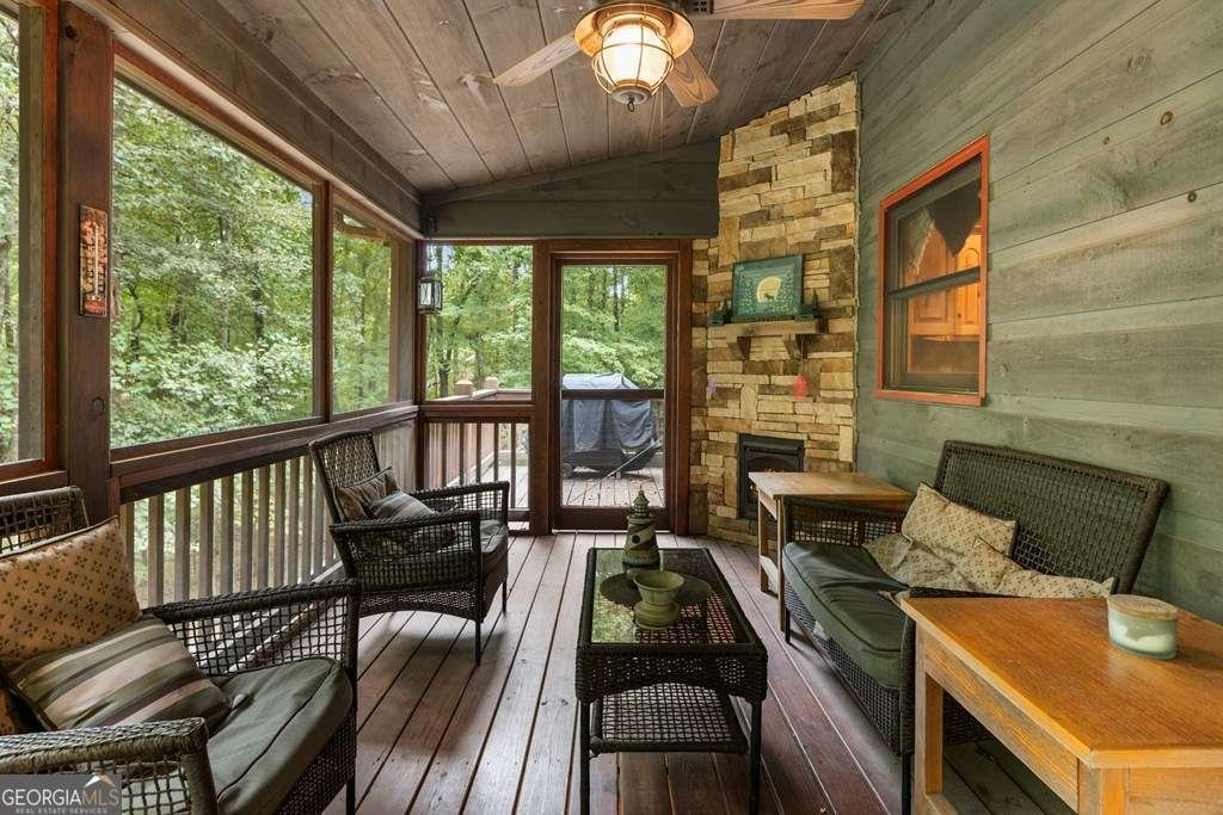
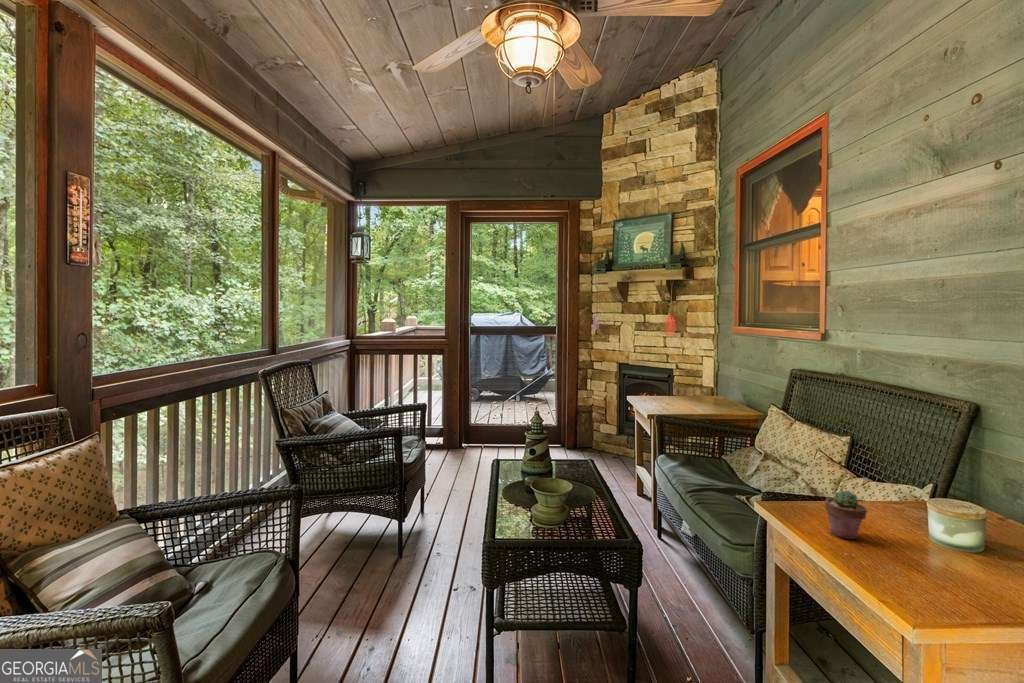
+ potted succulent [824,490,868,540]
